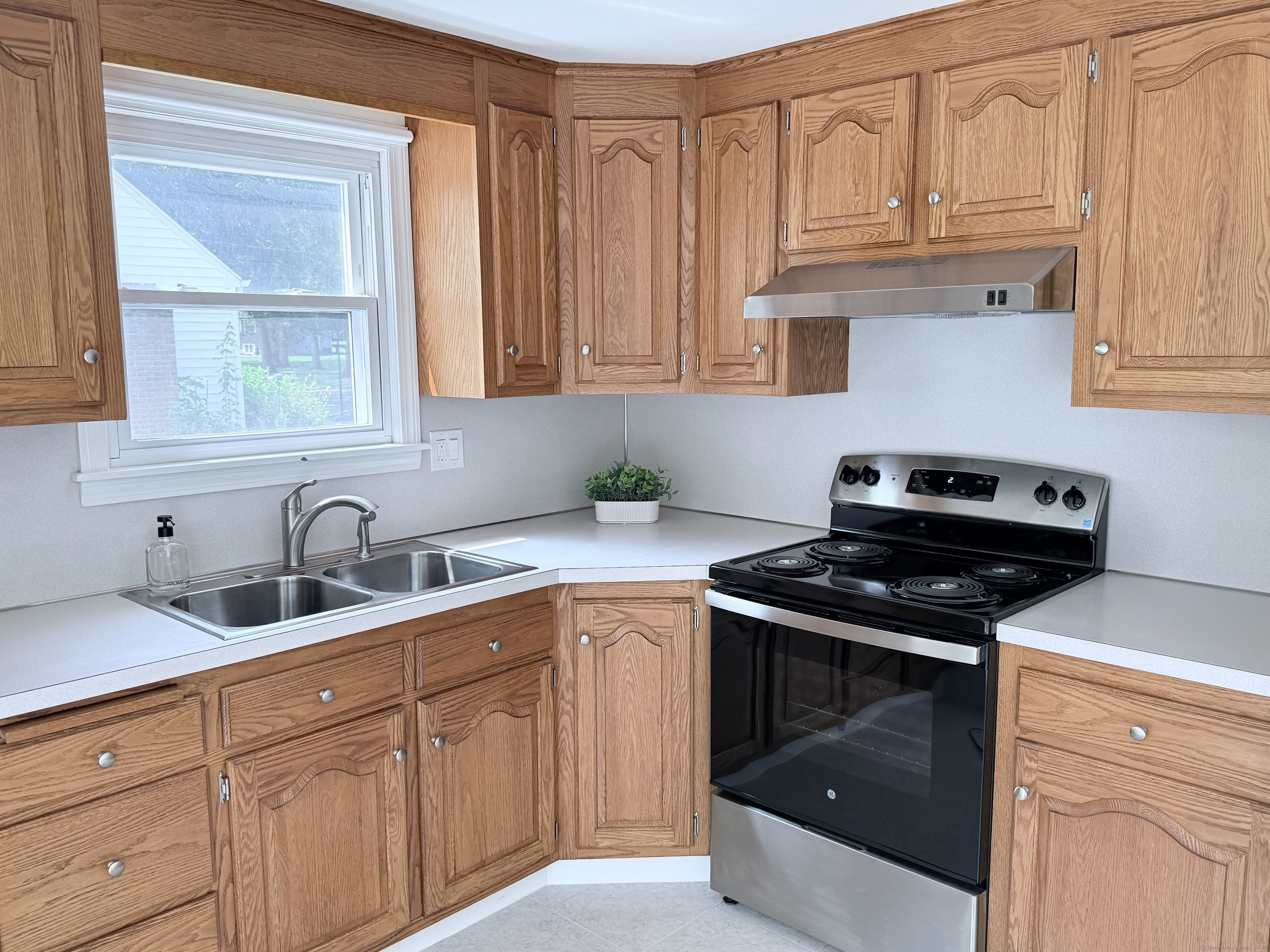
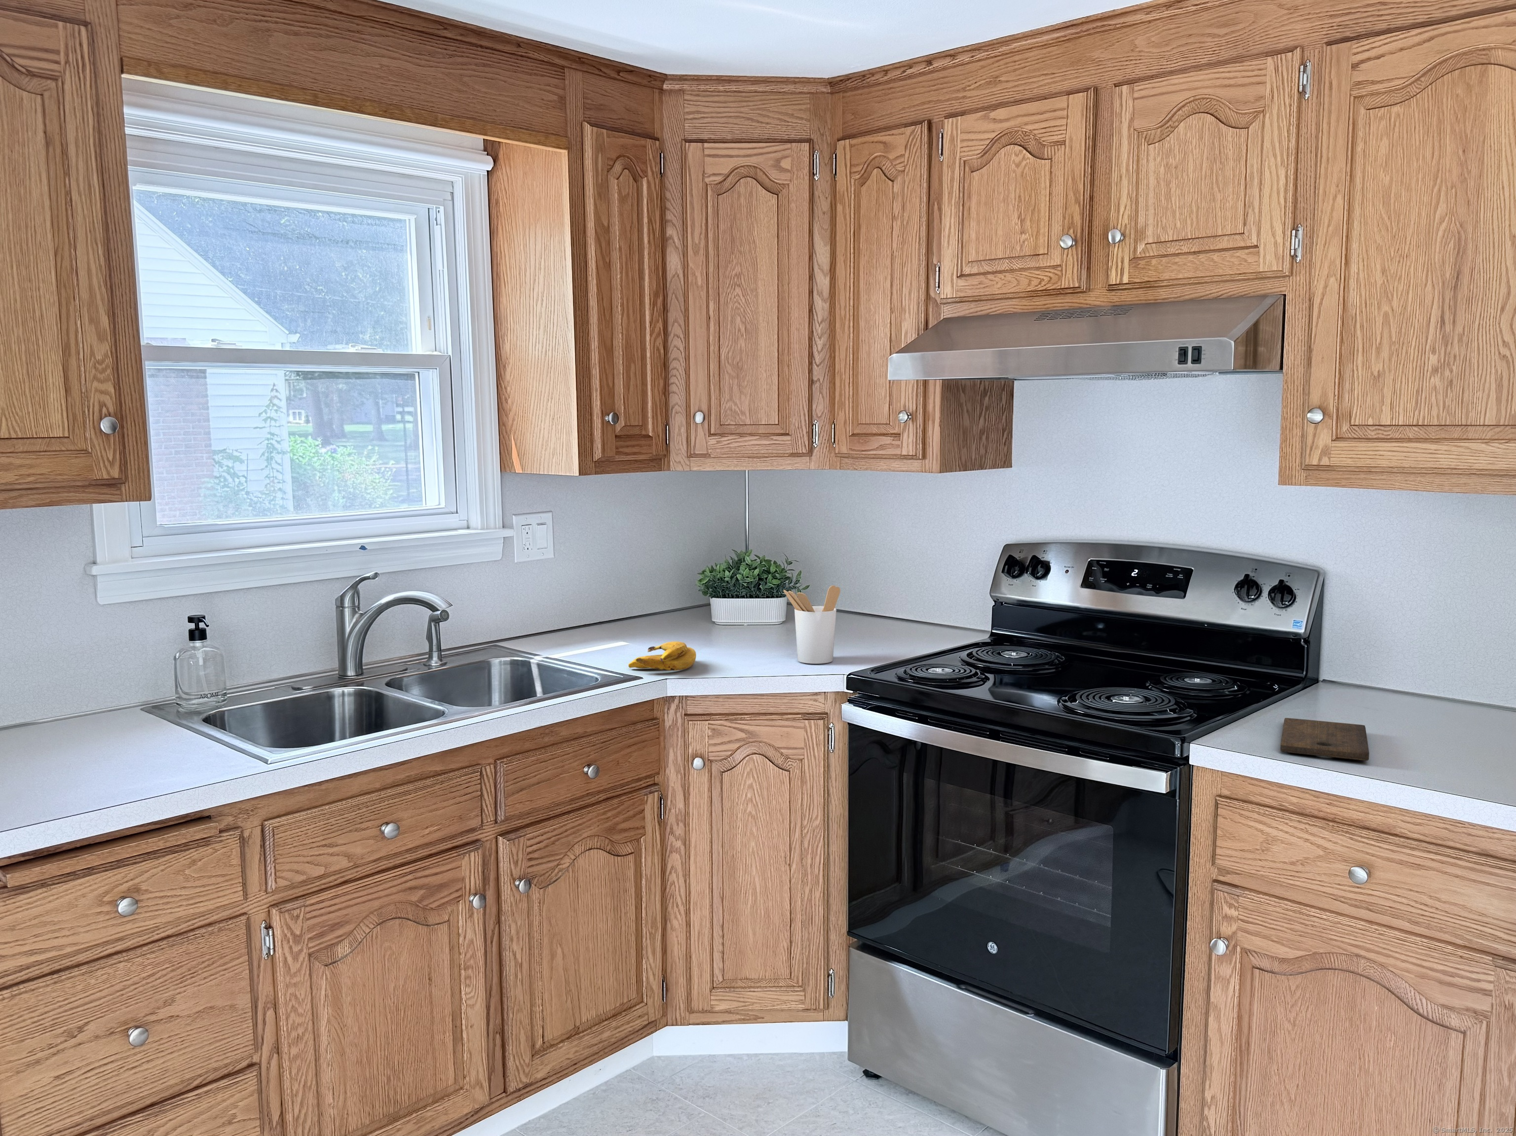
+ utensil holder [783,585,840,665]
+ banana [628,641,696,671]
+ cutting board [1280,717,1369,761]
